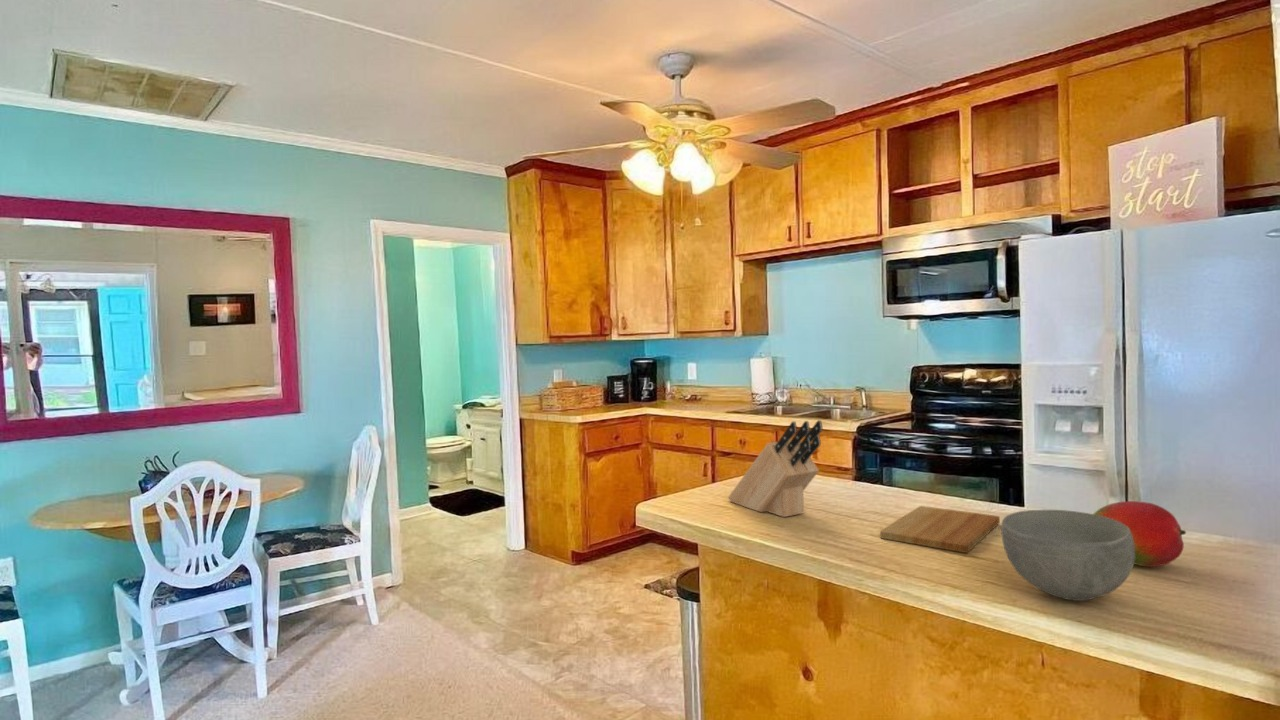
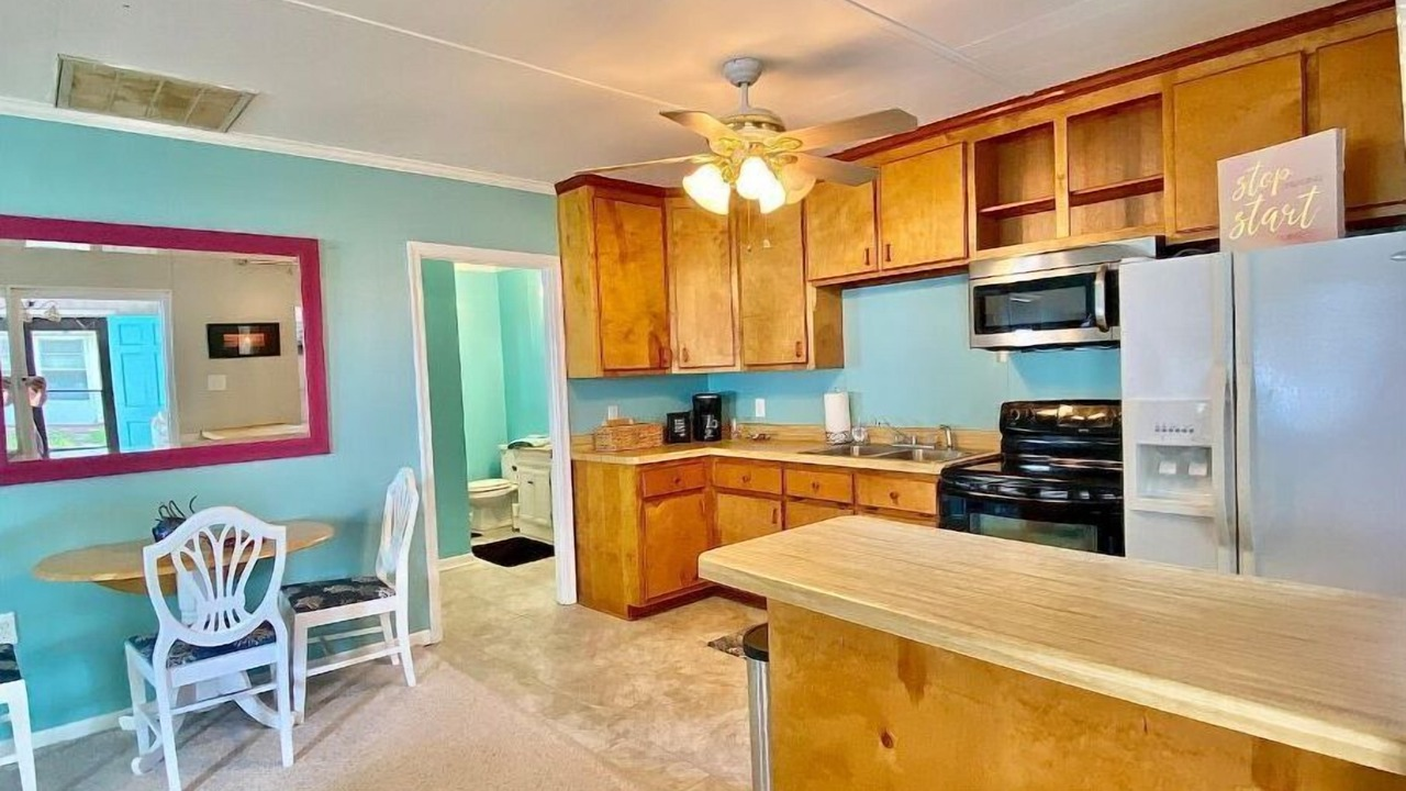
- knife block [727,419,823,518]
- bowl [1000,509,1135,602]
- fruit [1093,500,1187,568]
- cutting board [879,505,1001,554]
